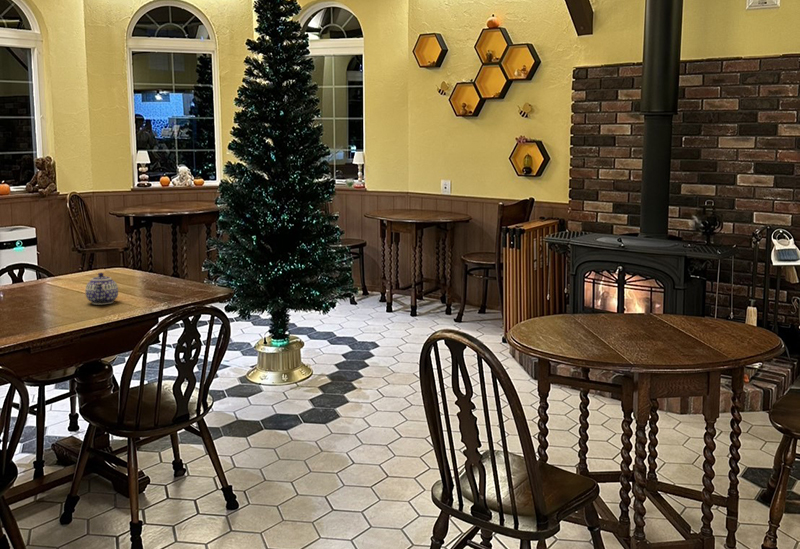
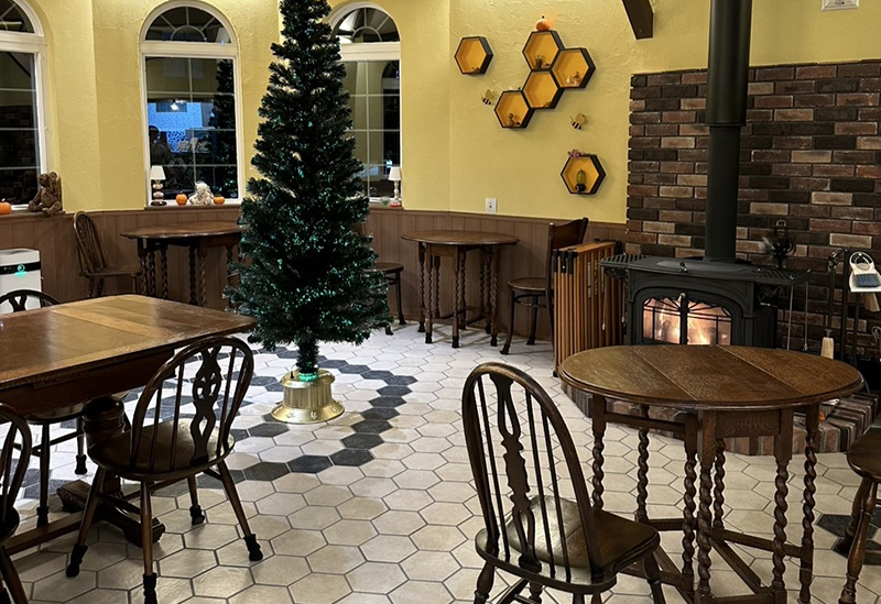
- teapot [84,272,119,305]
